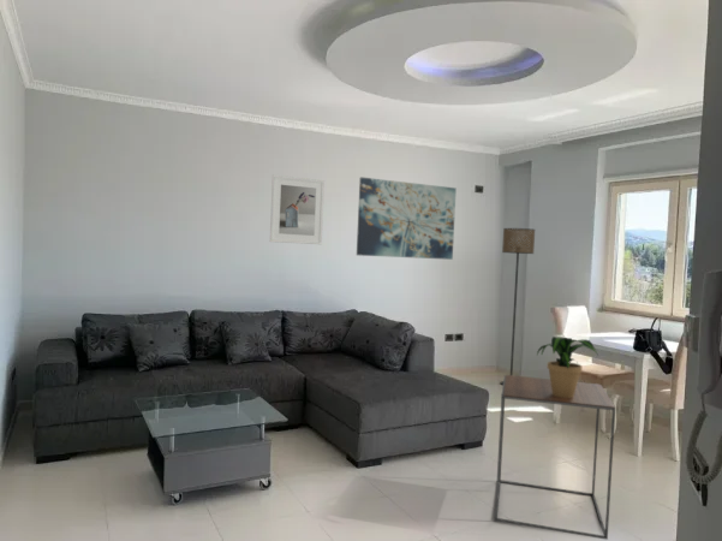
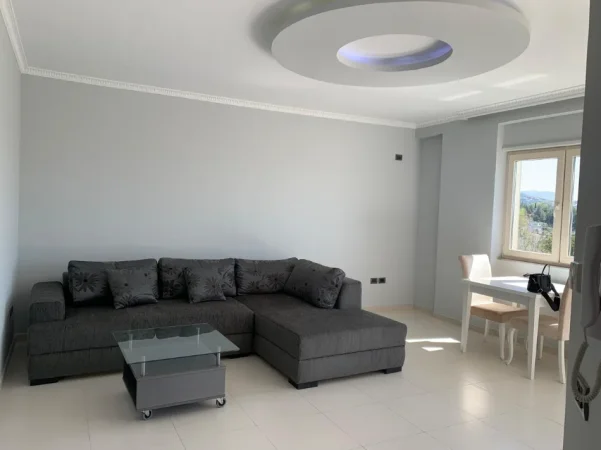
- potted plant [536,335,598,398]
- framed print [269,174,326,245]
- side table [494,374,616,541]
- wall art [356,177,458,261]
- floor lamp [500,227,536,386]
